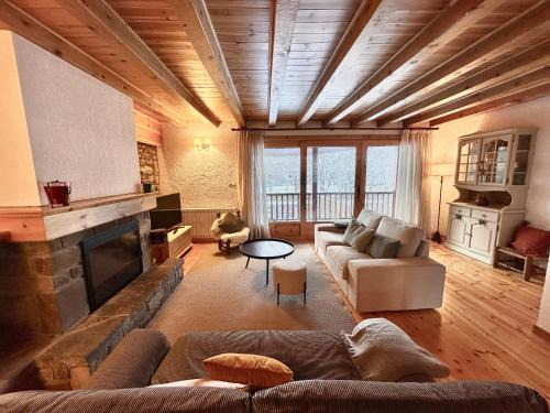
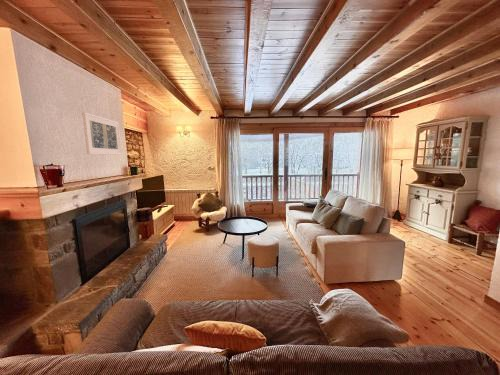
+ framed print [81,111,123,156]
